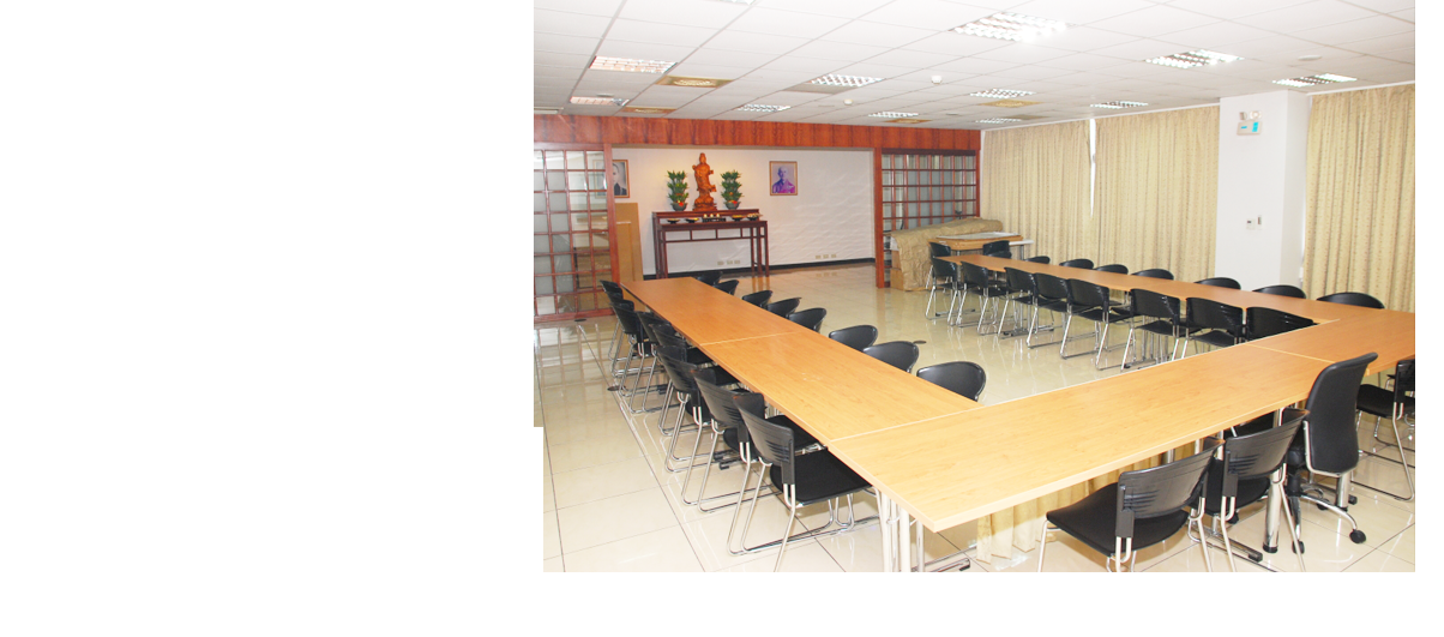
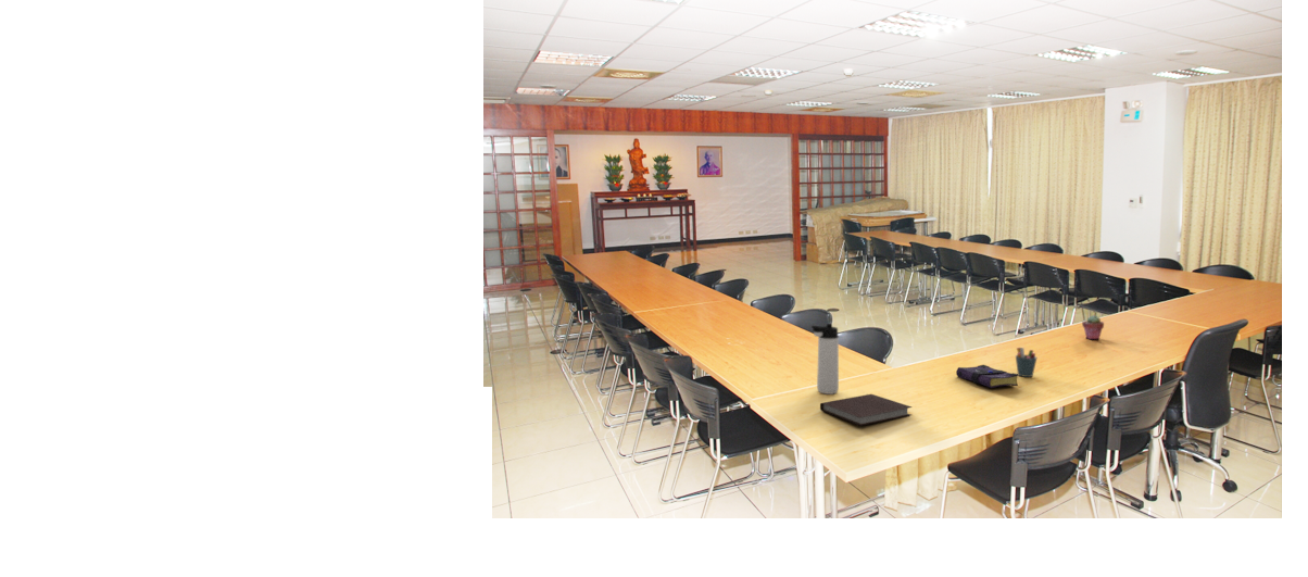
+ potted succulent [1081,315,1105,340]
+ thermos bottle [810,323,840,396]
+ book [955,364,1019,389]
+ notebook [819,393,913,427]
+ pen holder [1015,347,1037,378]
